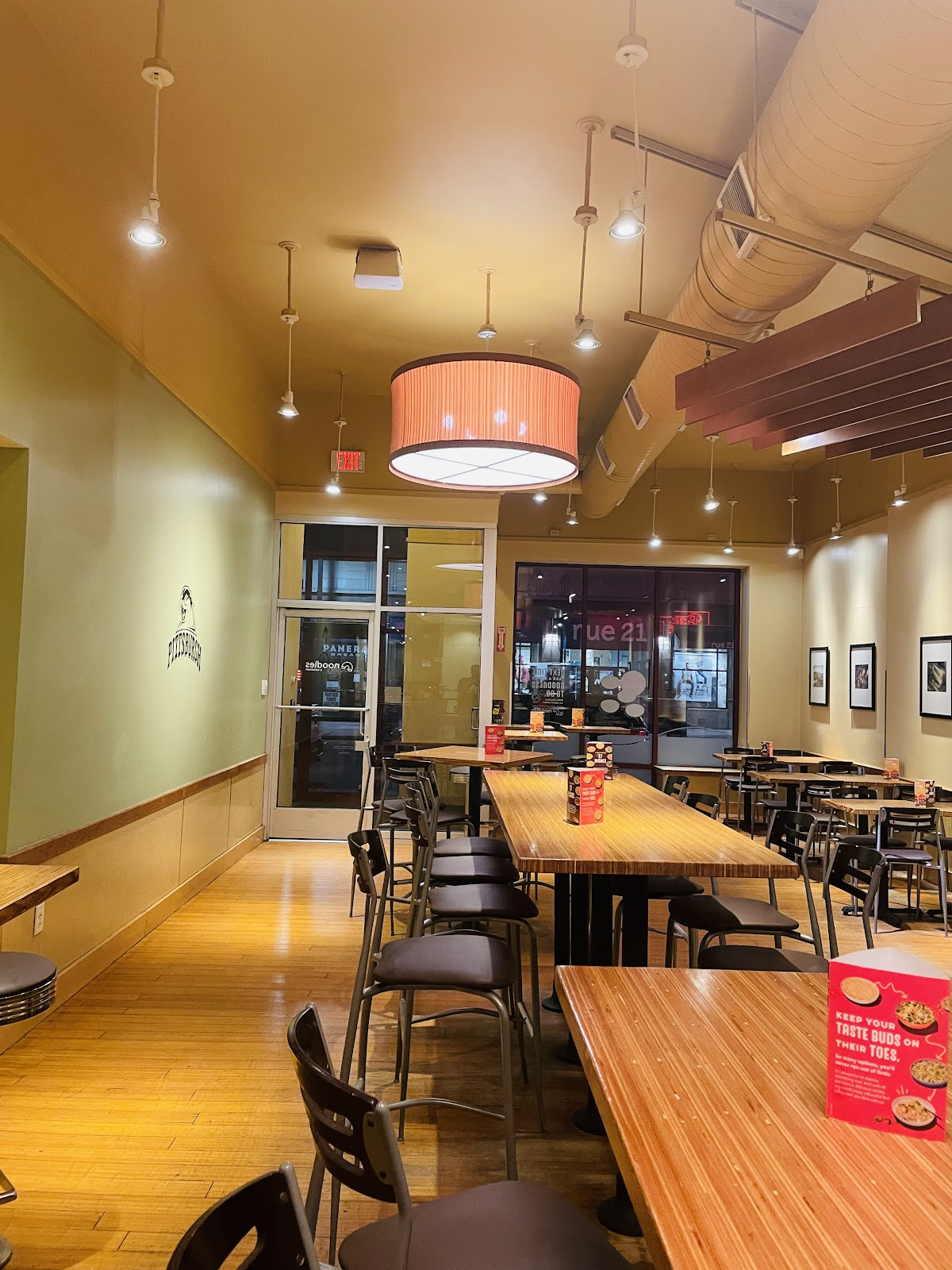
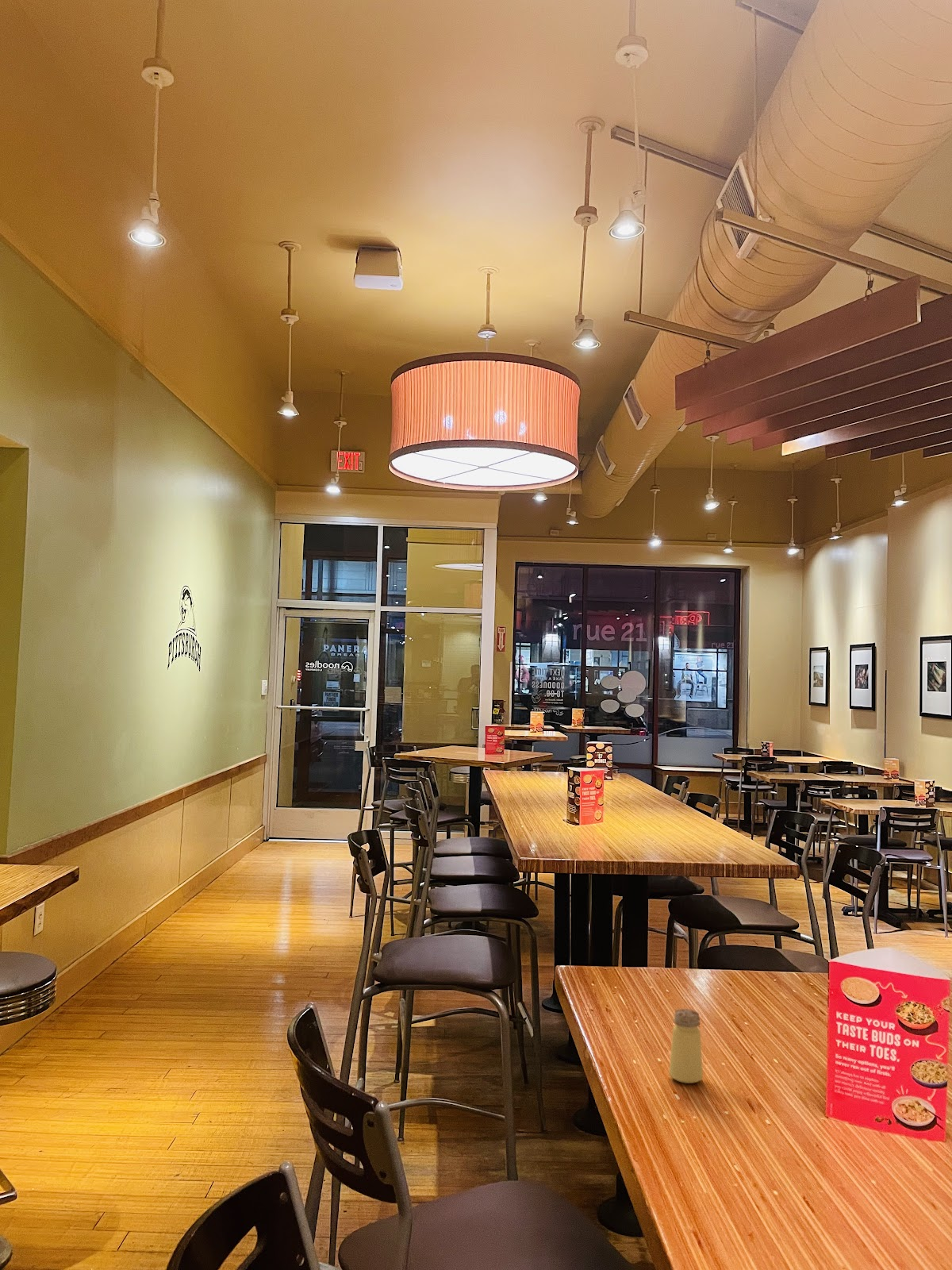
+ saltshaker [668,1008,704,1084]
